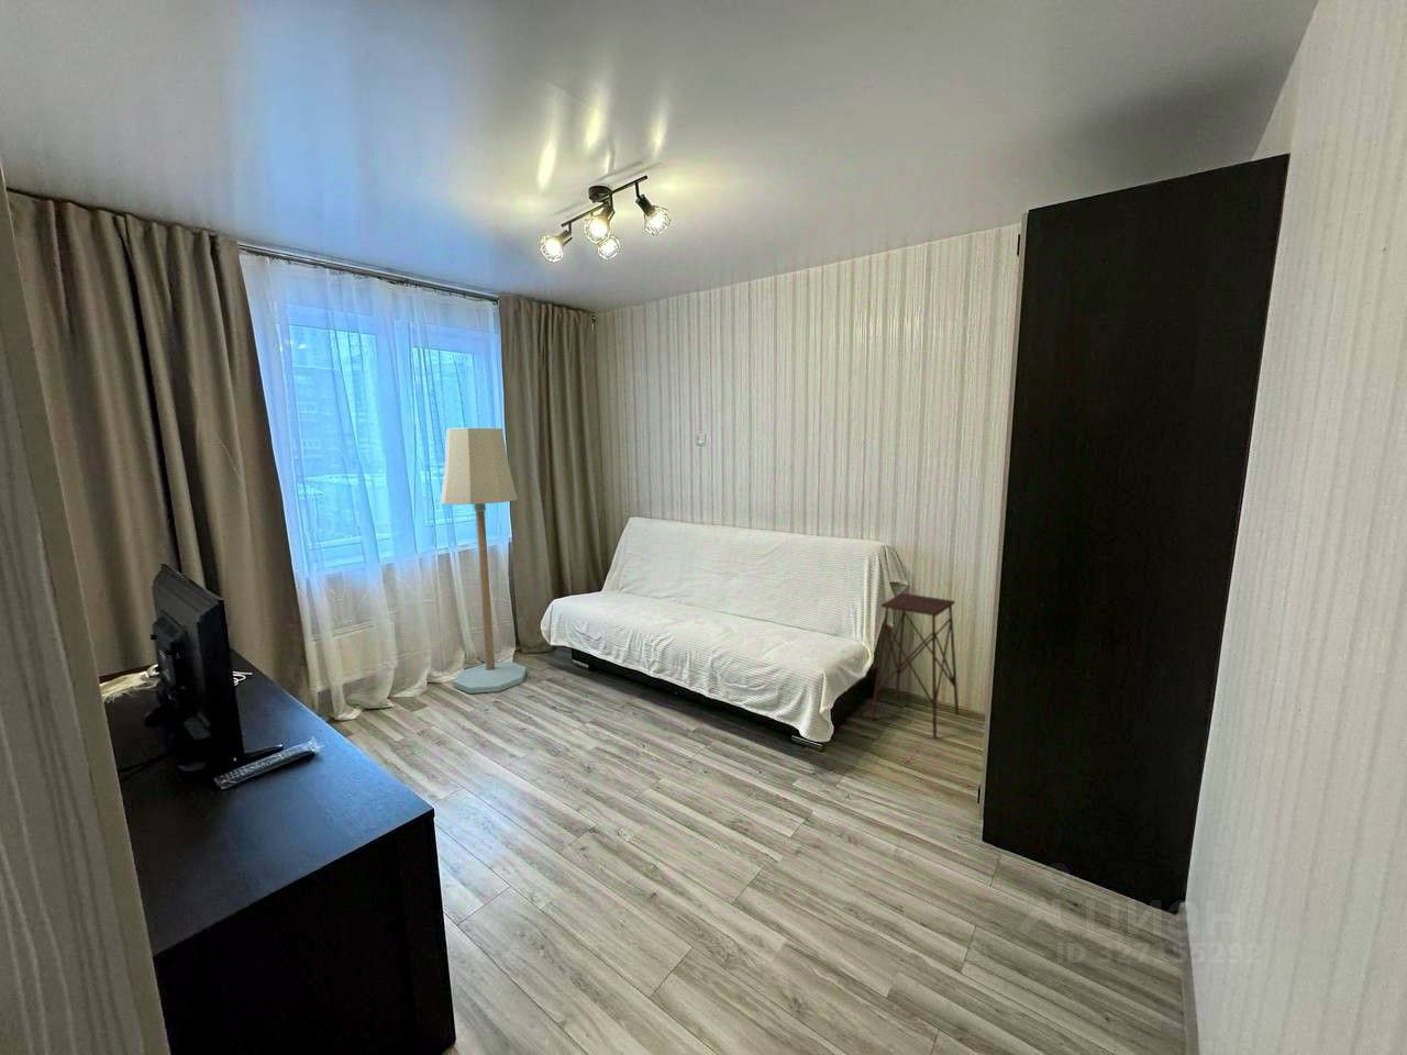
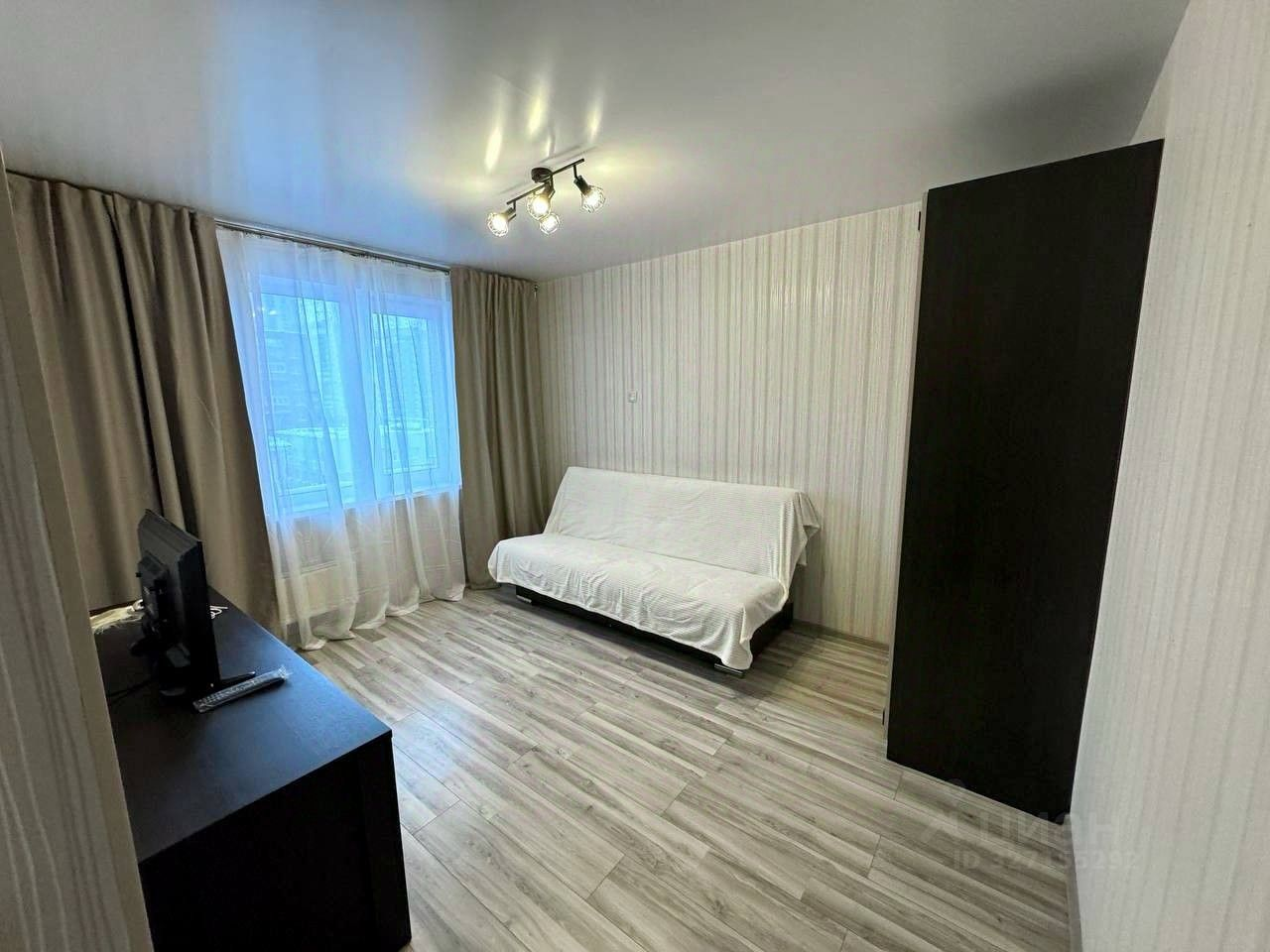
- side table [870,593,959,738]
- floor lamp [440,427,527,695]
